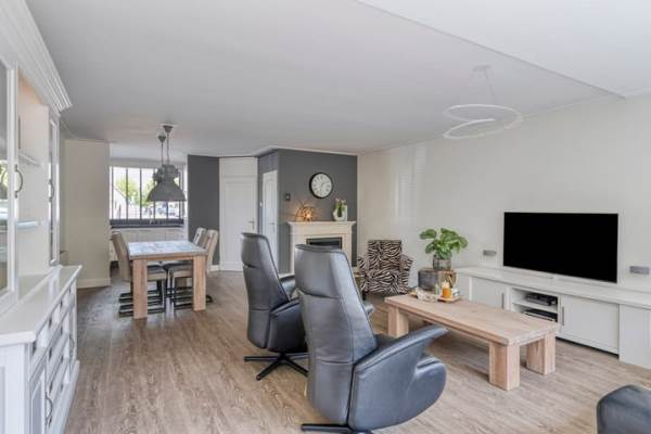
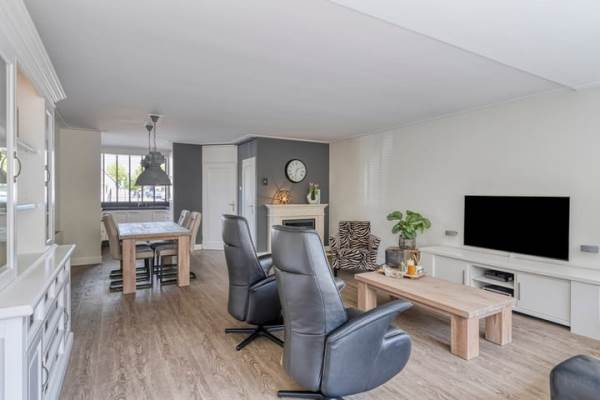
- ceiling light fixture [442,62,524,140]
